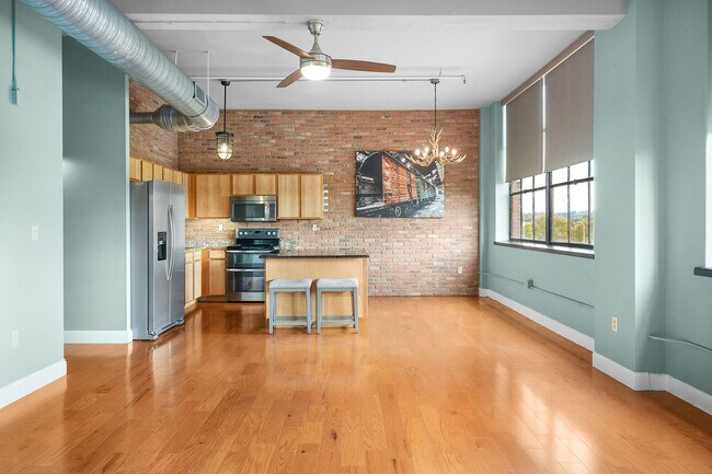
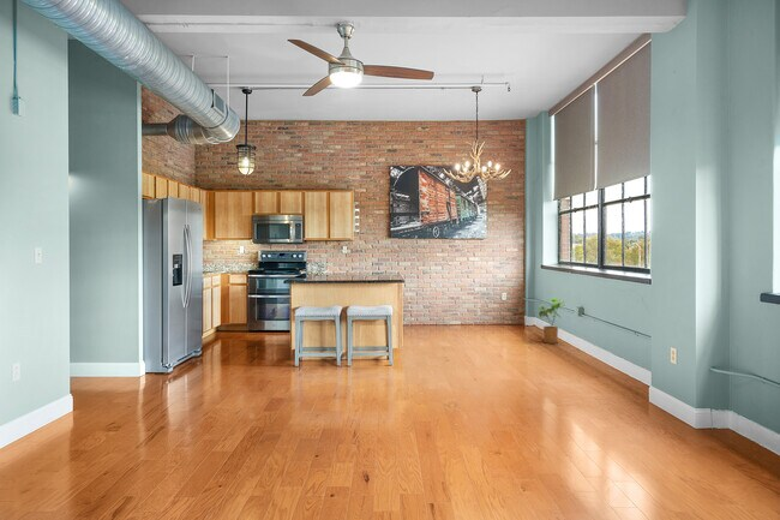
+ house plant [538,297,565,345]
